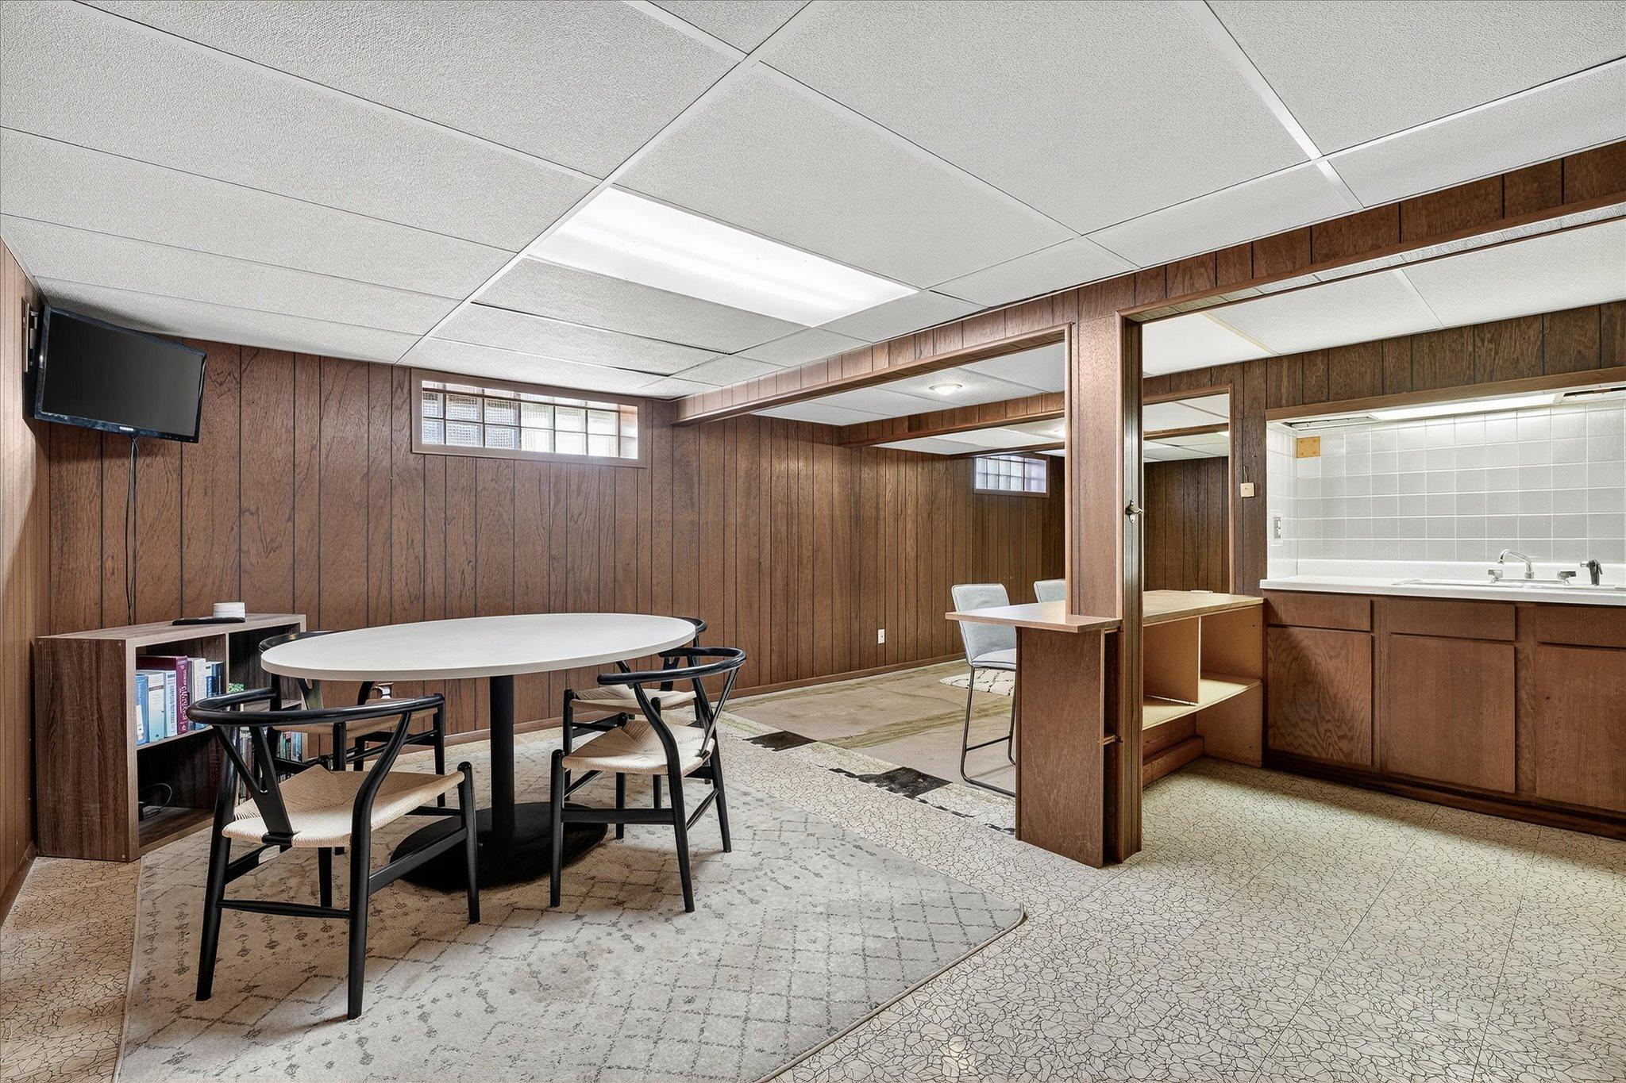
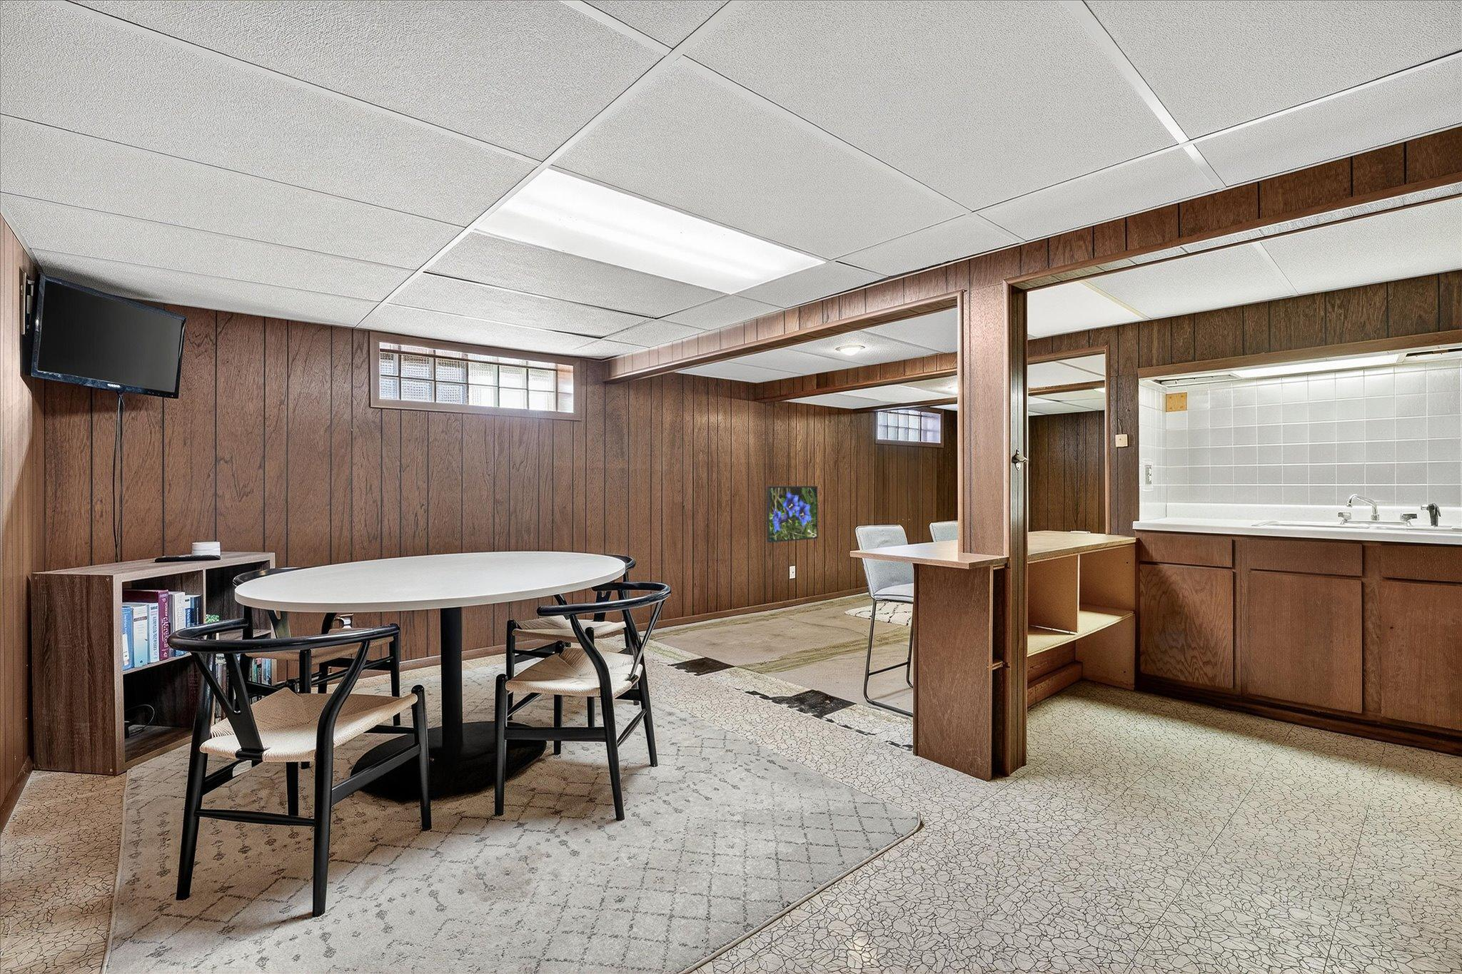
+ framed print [766,485,819,544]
